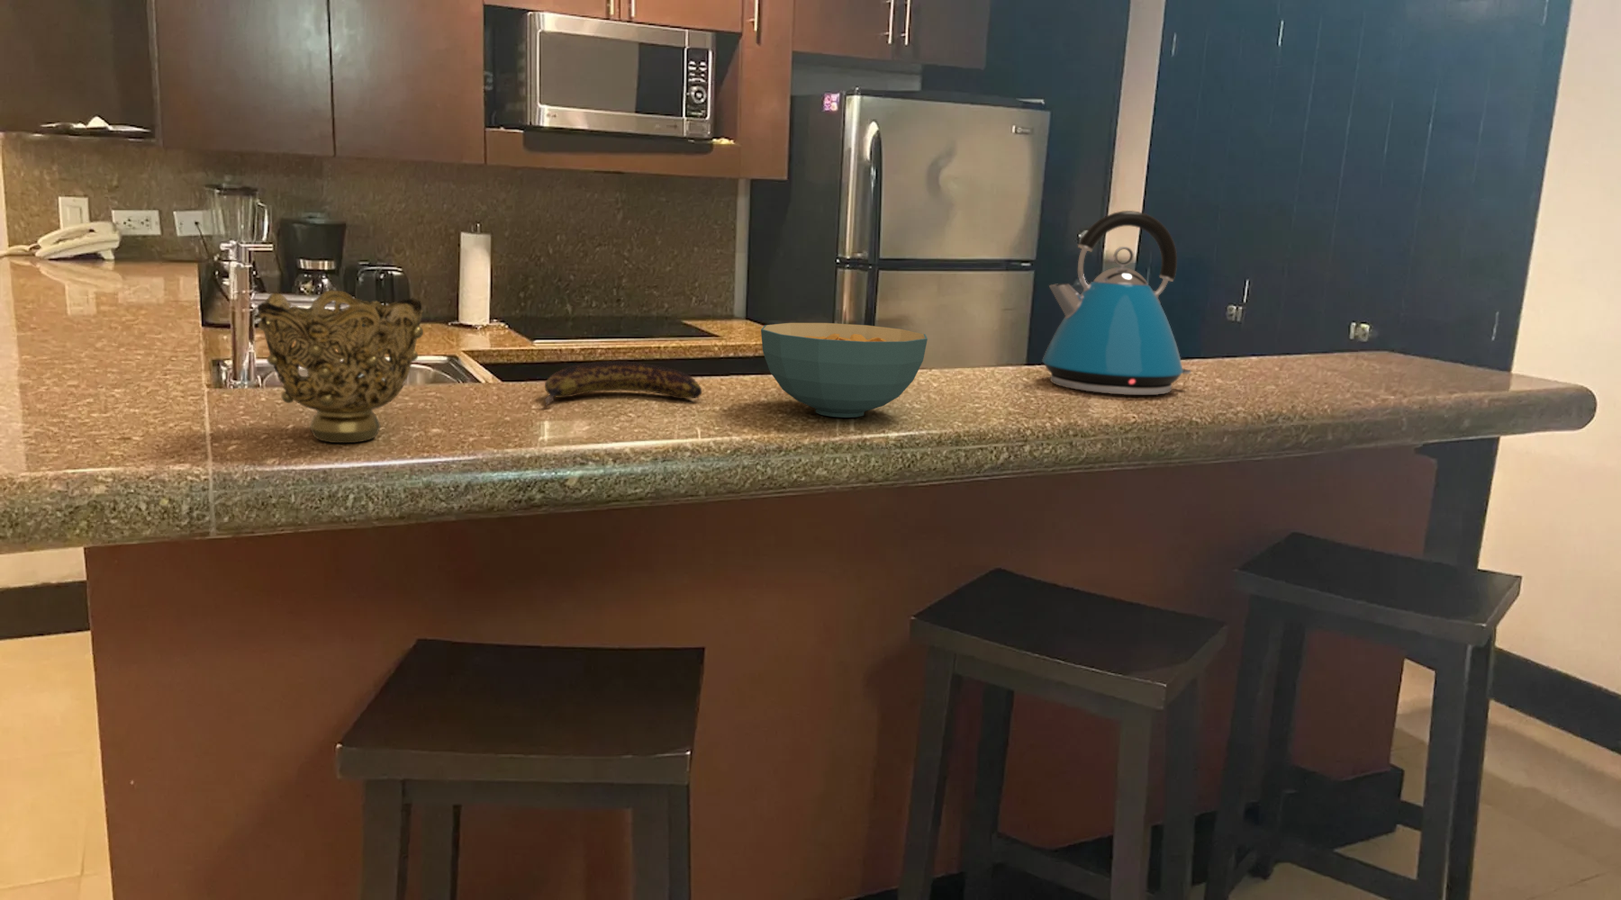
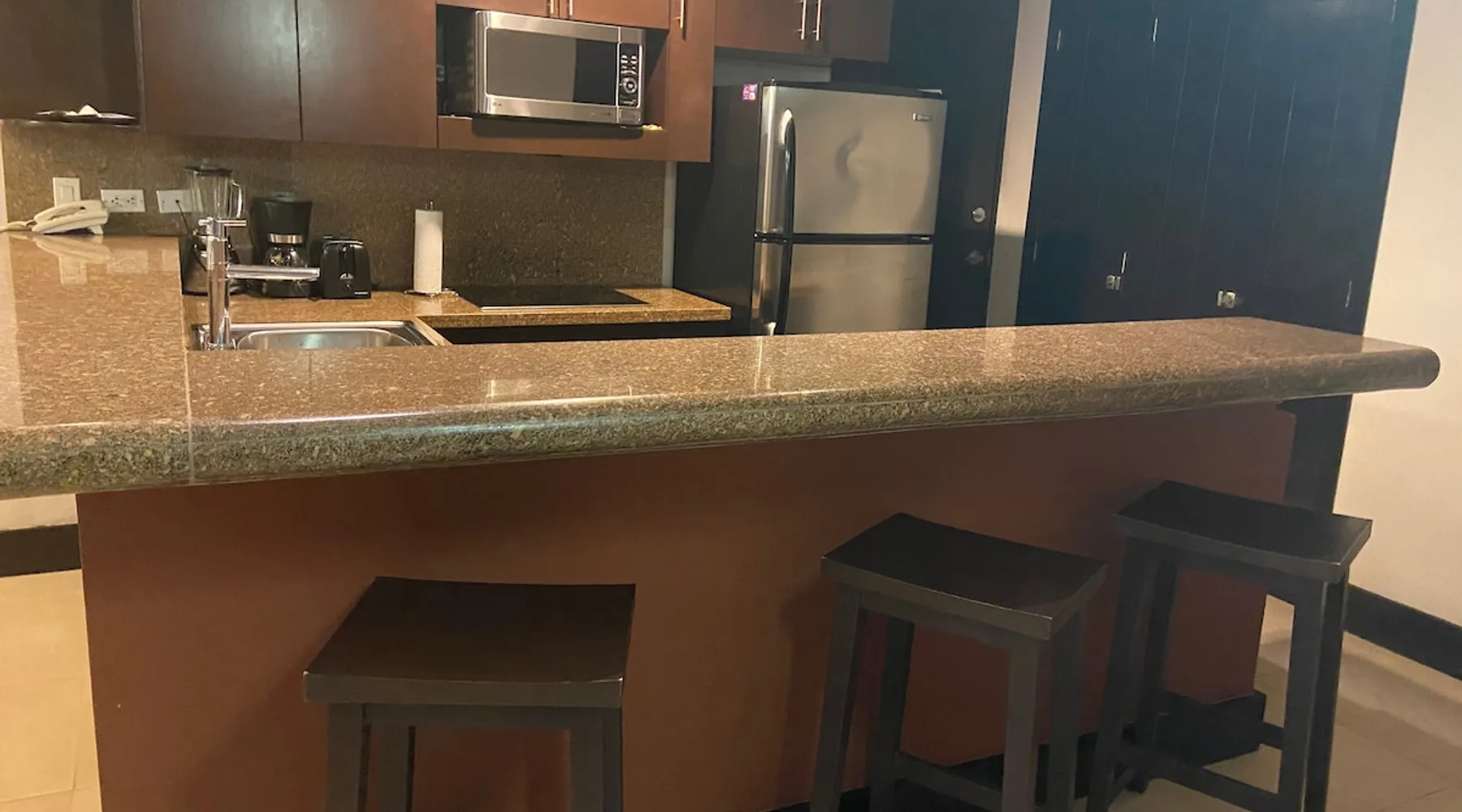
- decorative bowl [256,289,425,443]
- cereal bowl [761,323,928,419]
- banana [544,360,703,407]
- kettle [1041,209,1192,396]
